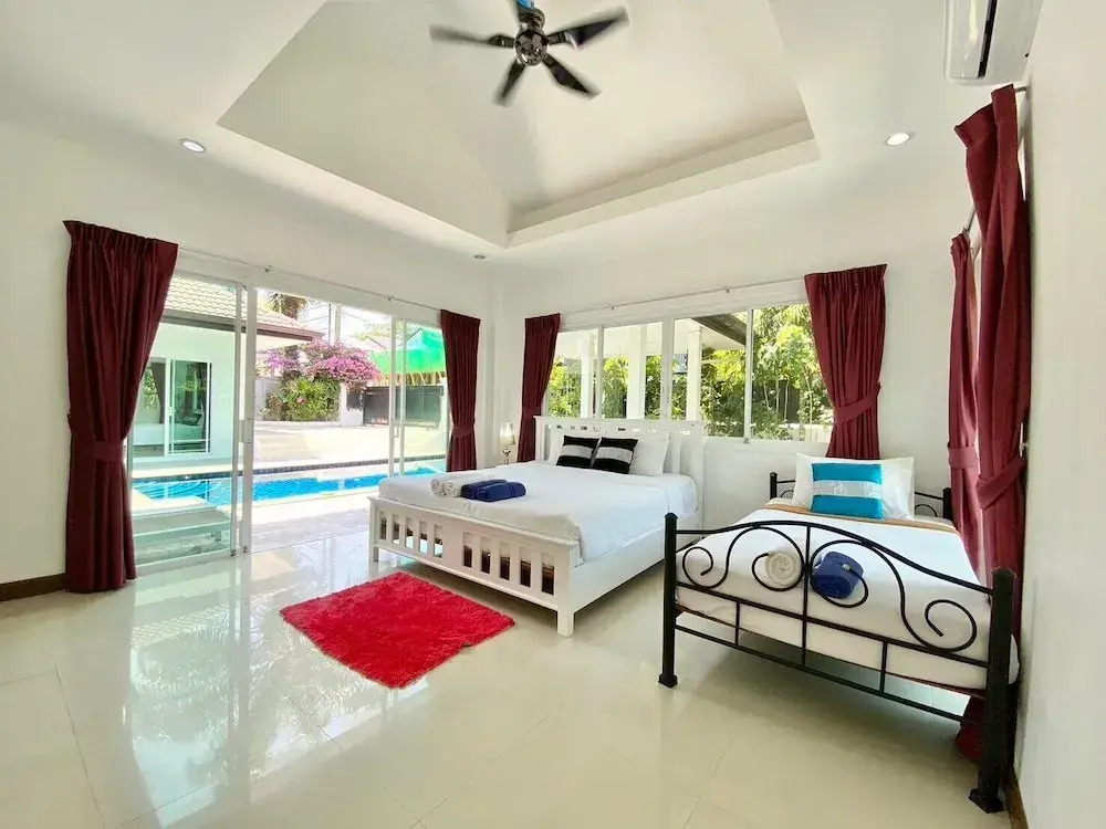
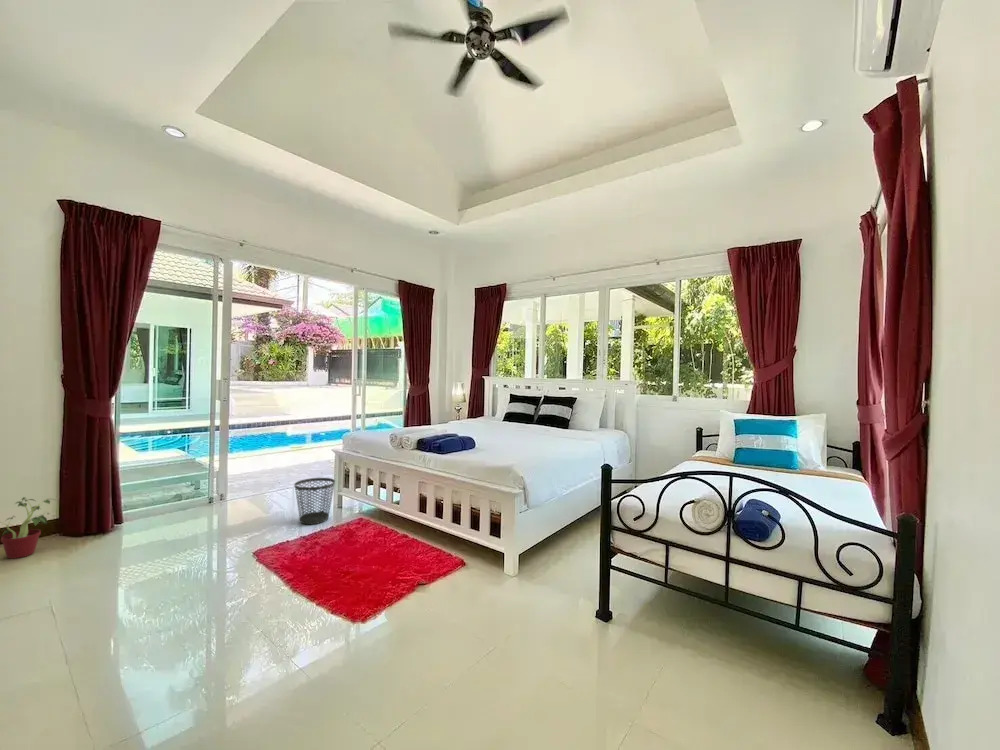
+ wastebasket [294,477,336,525]
+ potted plant [0,496,56,560]
